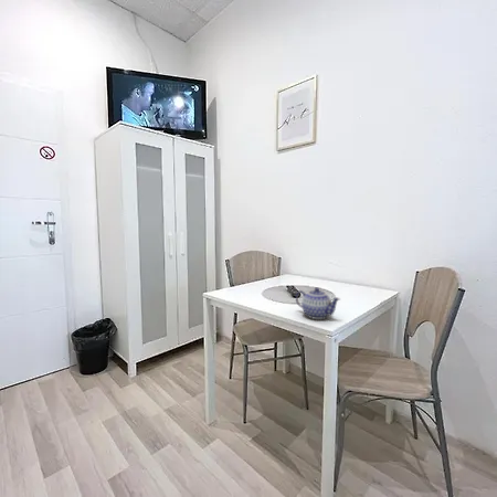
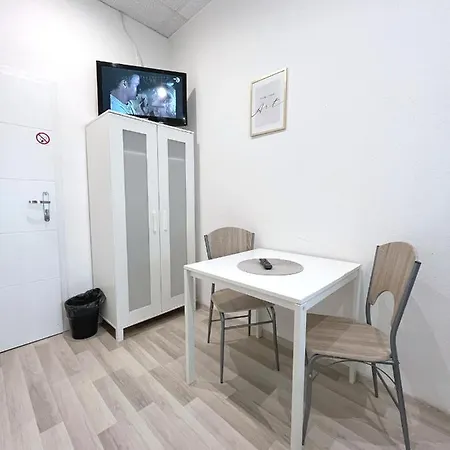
- teapot [295,287,341,320]
